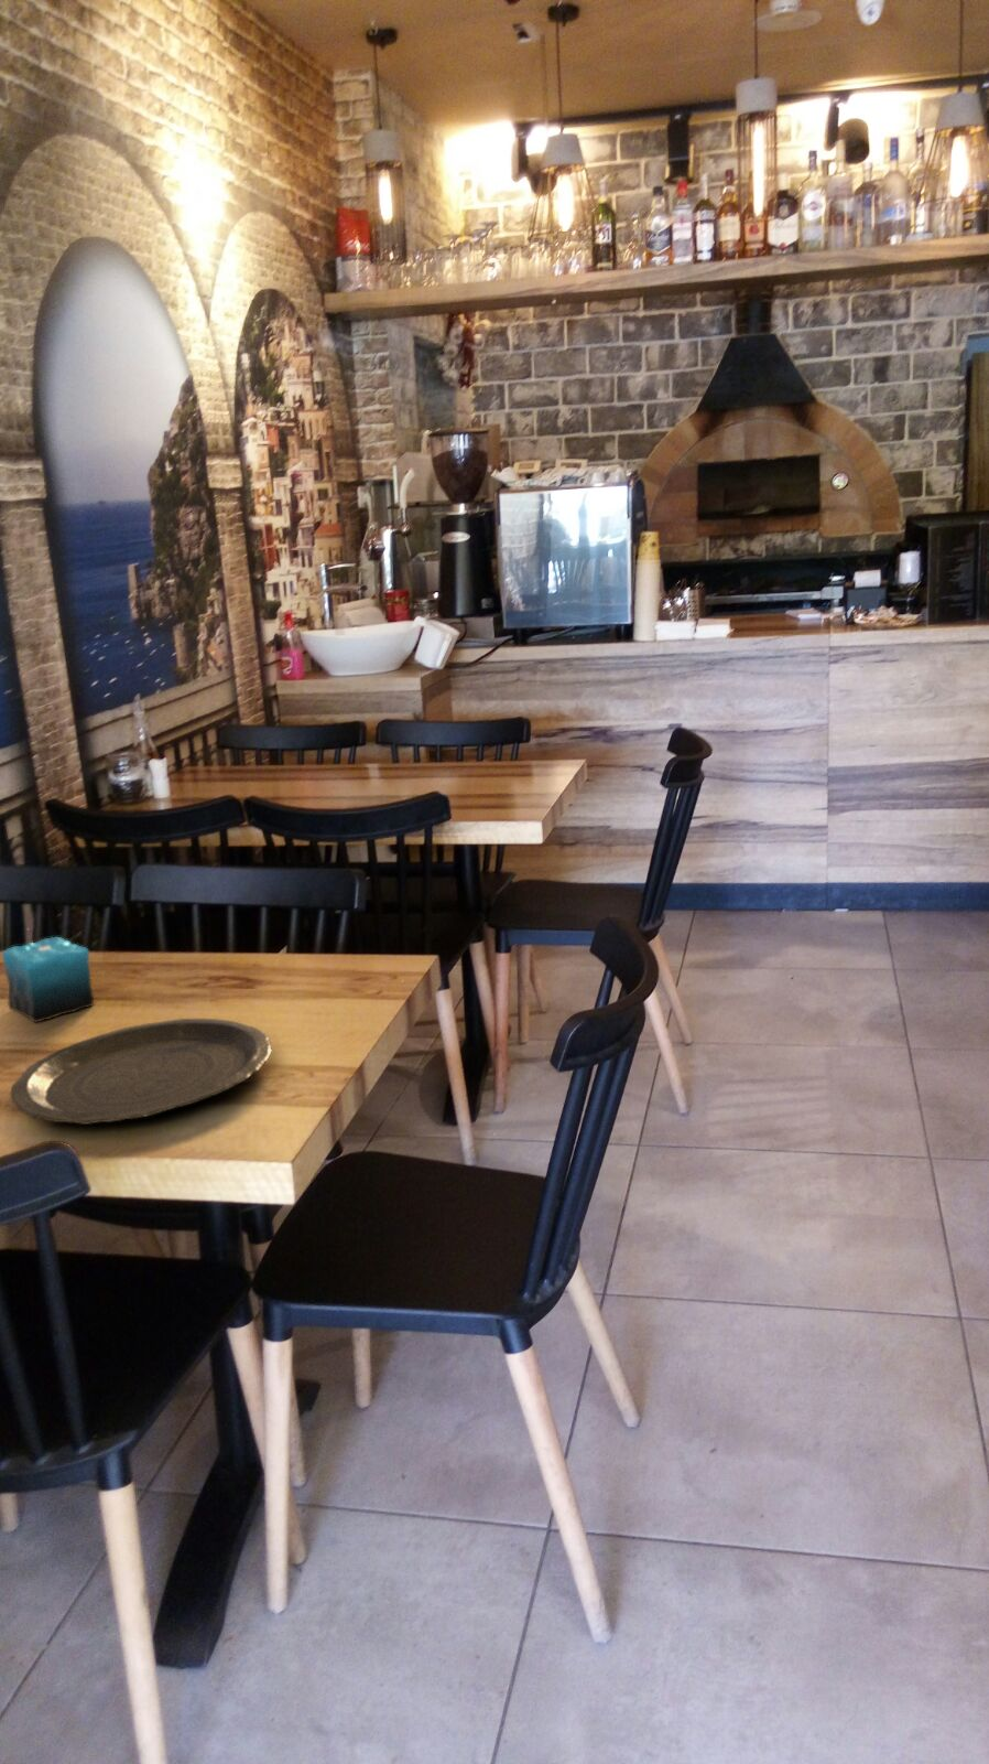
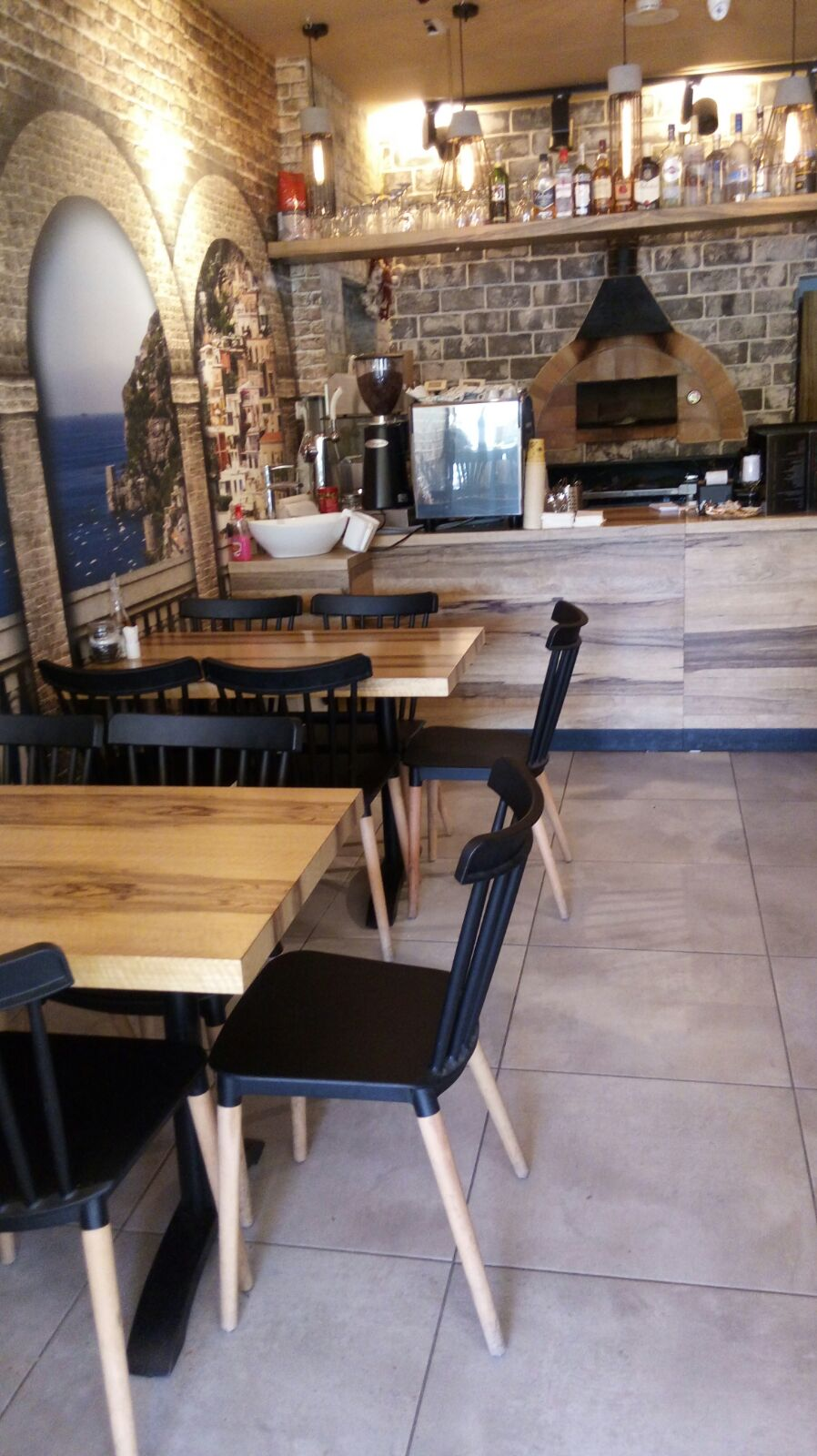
- candle [1,928,94,1023]
- plate [10,1018,274,1126]
